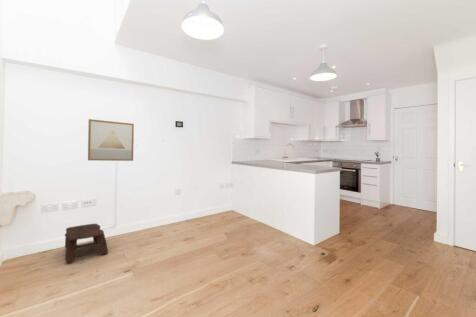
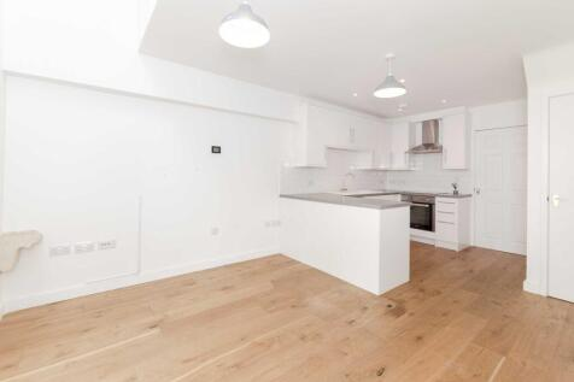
- stool [64,223,109,263]
- wall art [87,118,135,162]
